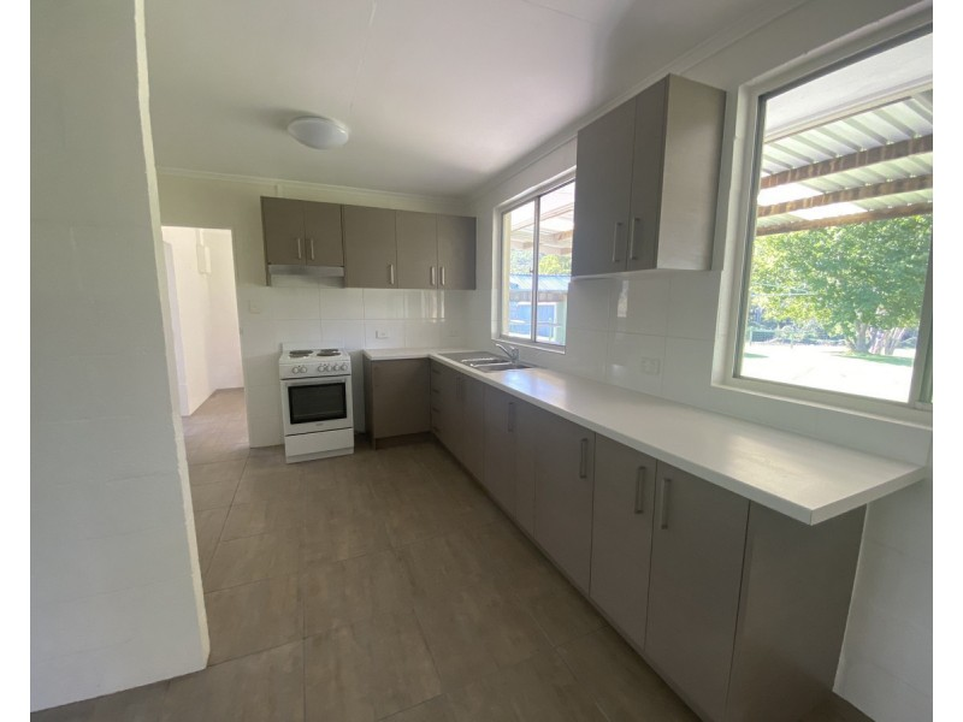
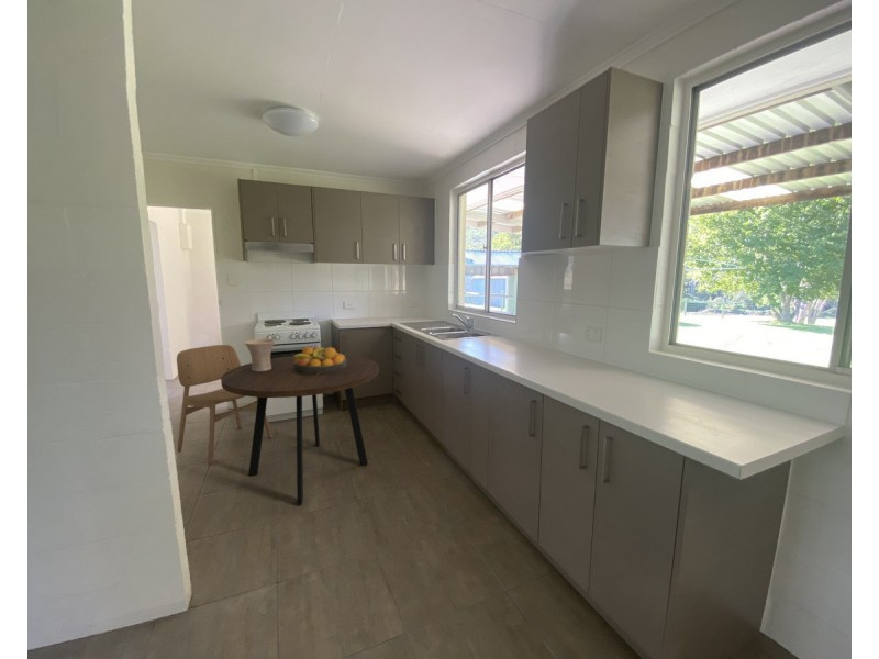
+ fruit bowl [293,346,346,375]
+ vase [244,338,277,371]
+ dining chair [176,344,272,466]
+ dining table [220,354,380,506]
